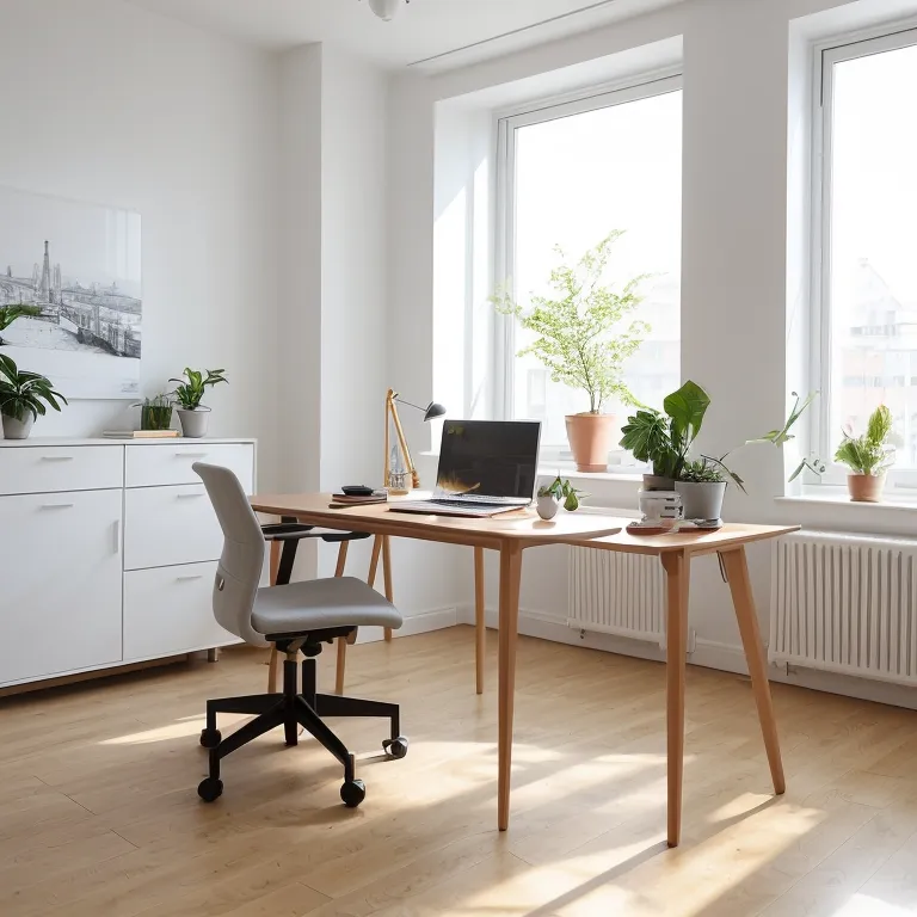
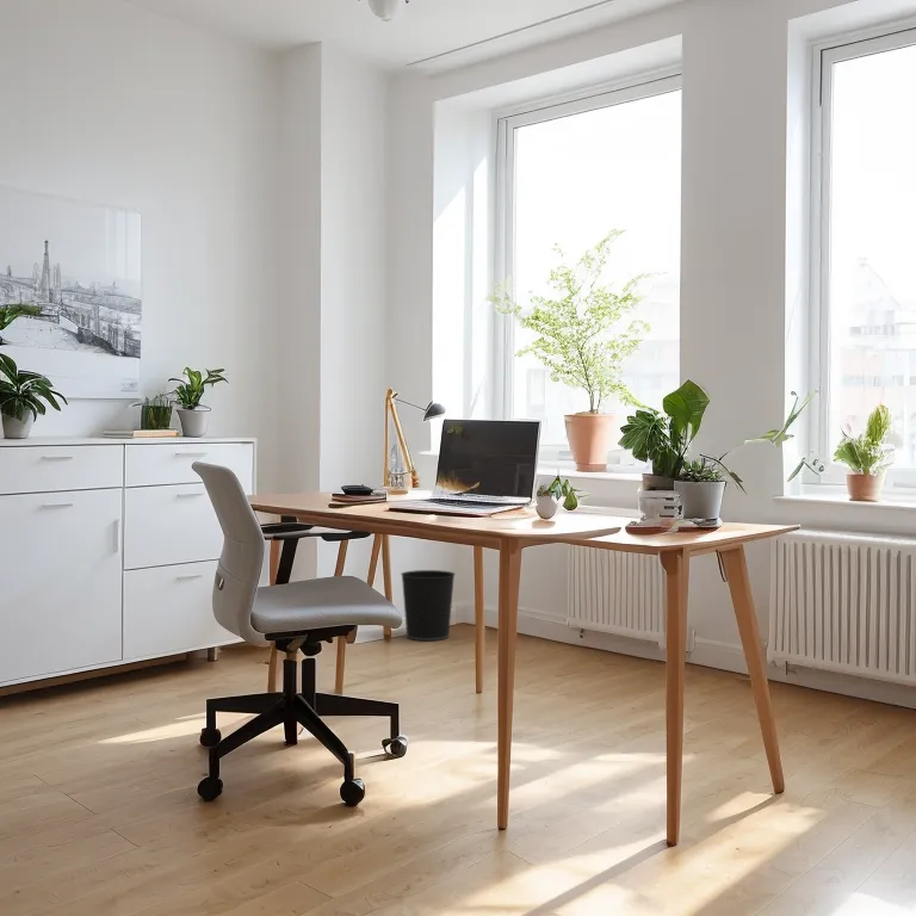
+ wastebasket [400,569,457,642]
